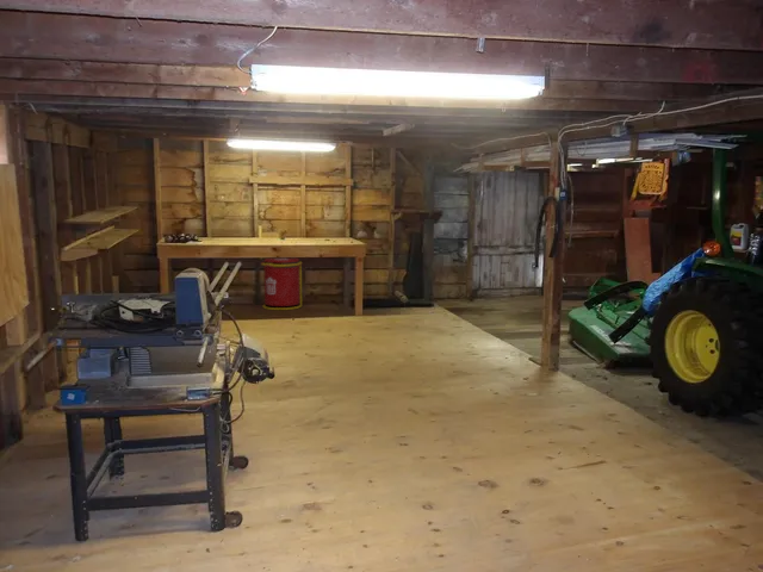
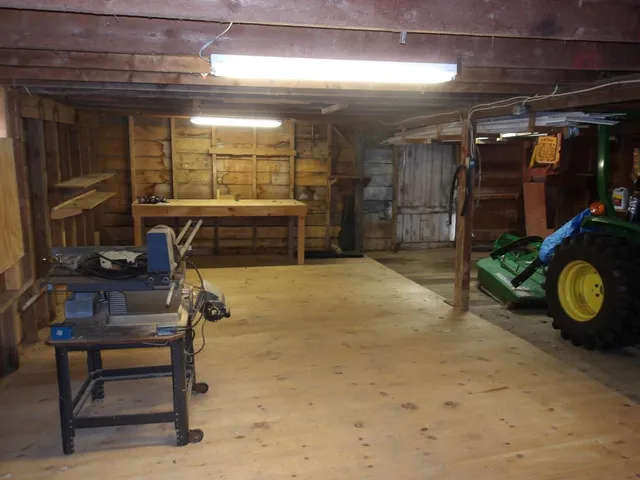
- trash can [260,257,304,311]
